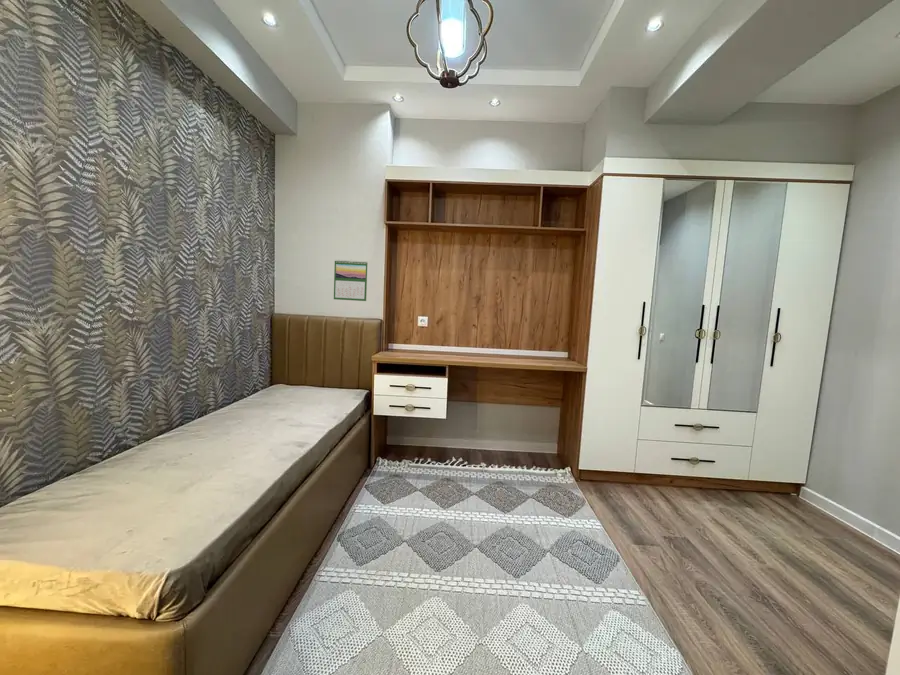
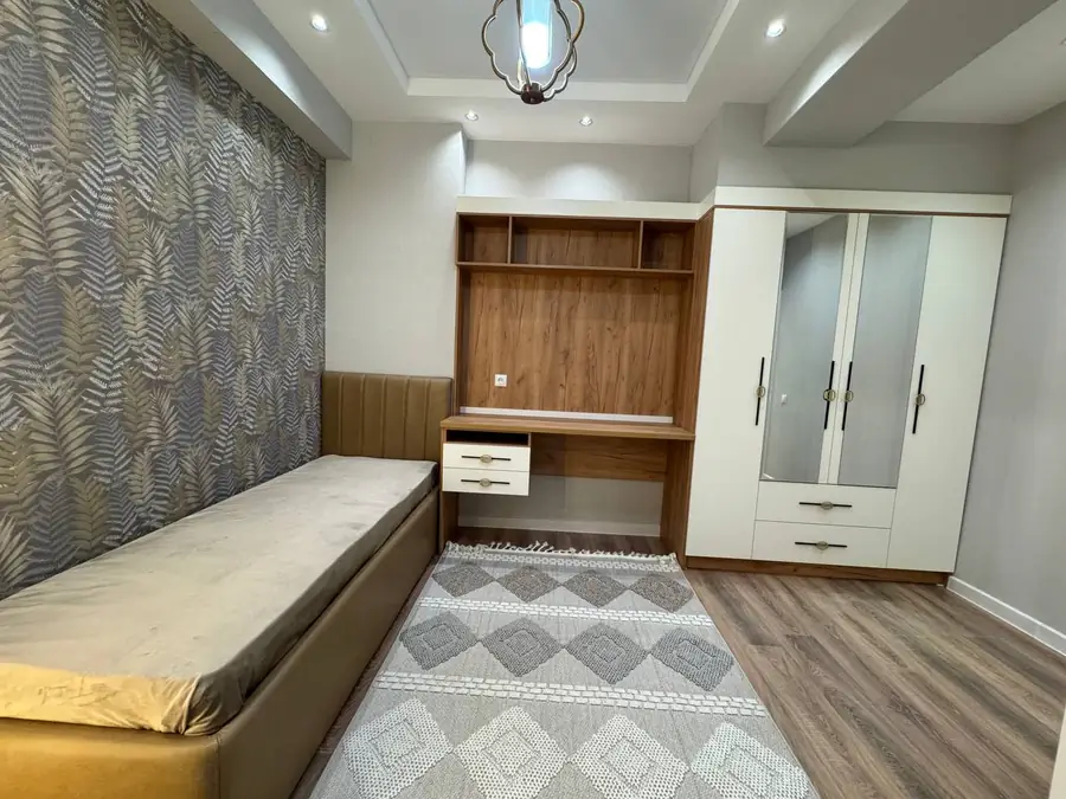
- calendar [333,259,369,302]
